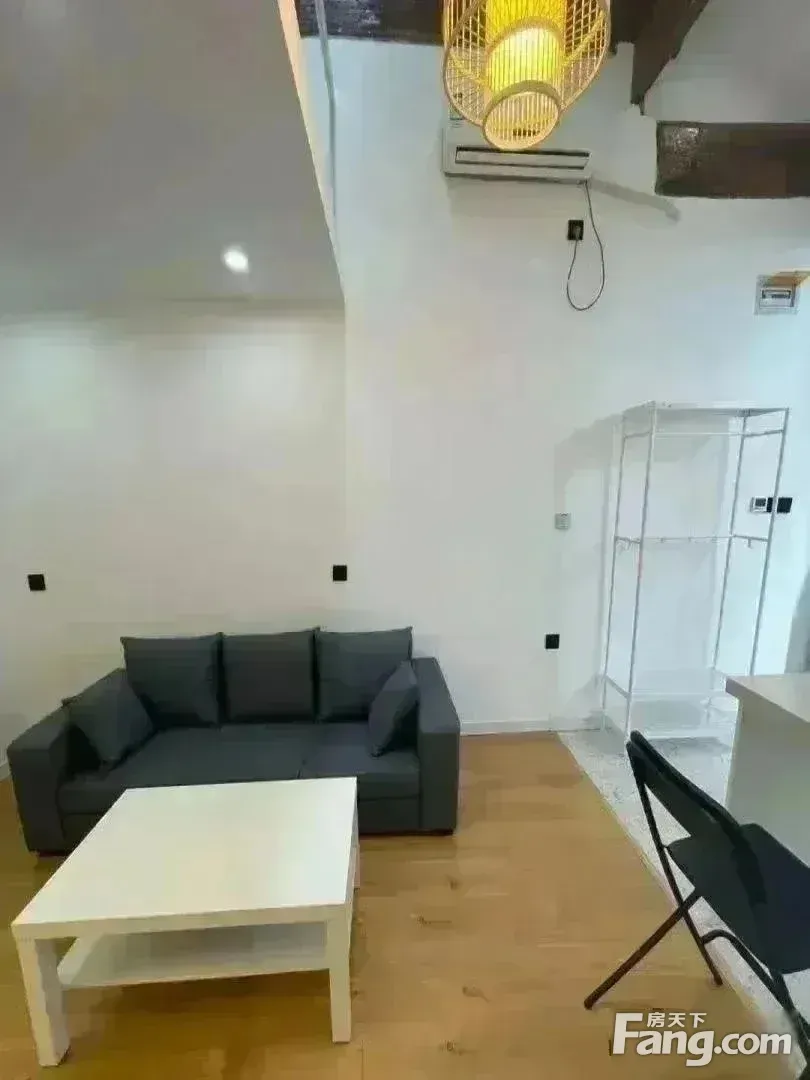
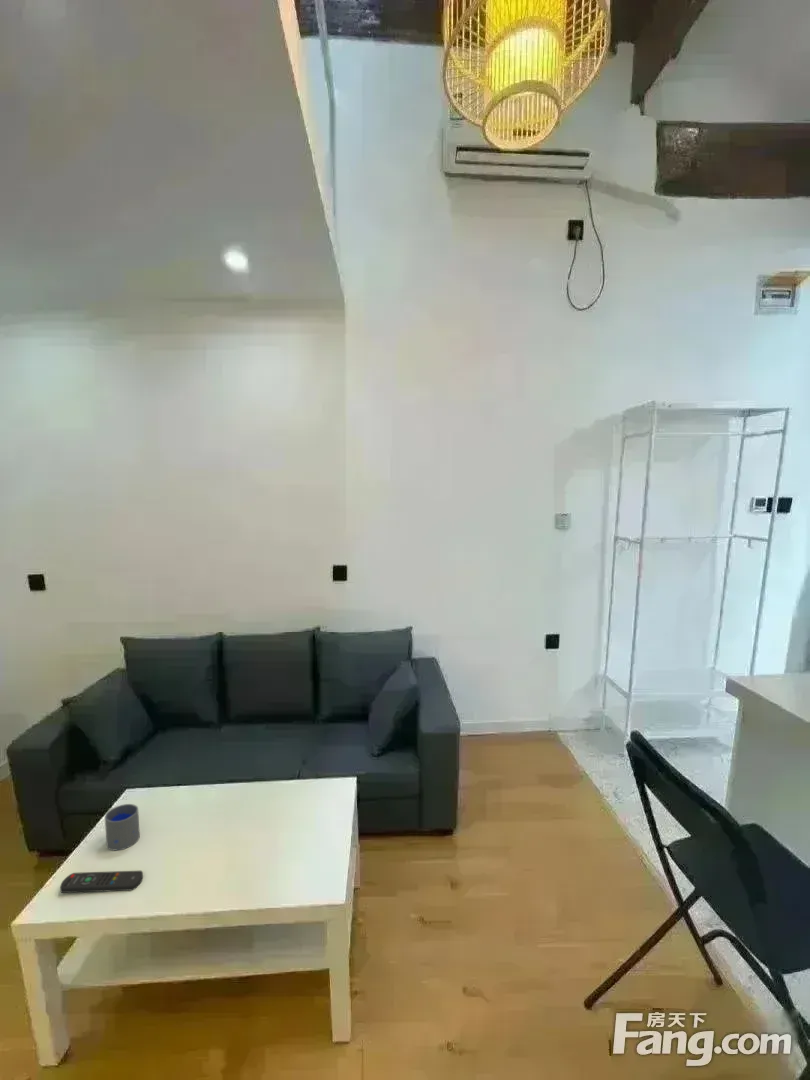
+ remote control [59,870,144,894]
+ cup [104,803,141,851]
